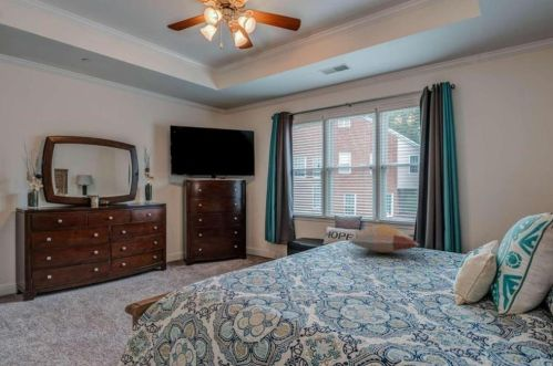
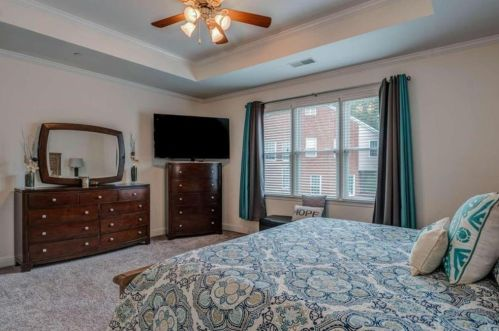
- decorative pillow [348,223,421,254]
